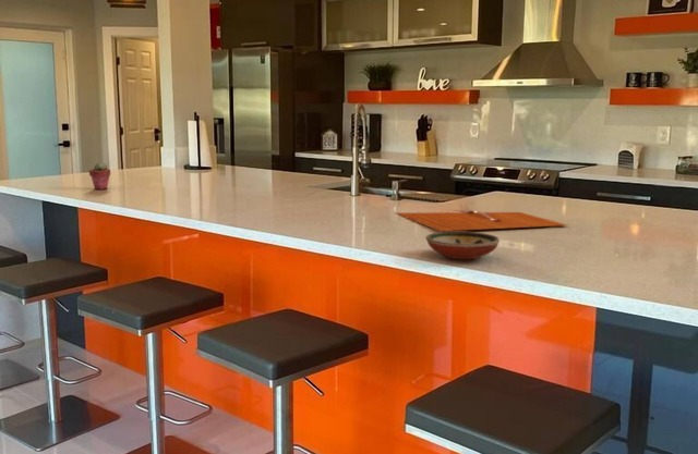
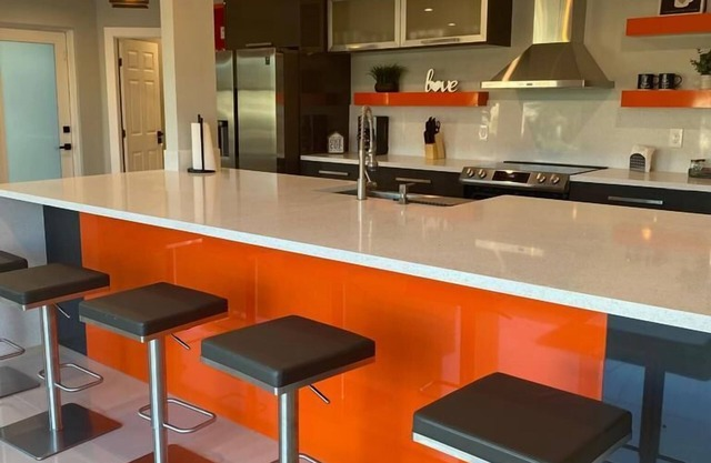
- decorative bowl [424,231,501,260]
- cutting board [396,204,569,232]
- potted succulent [88,161,111,191]
